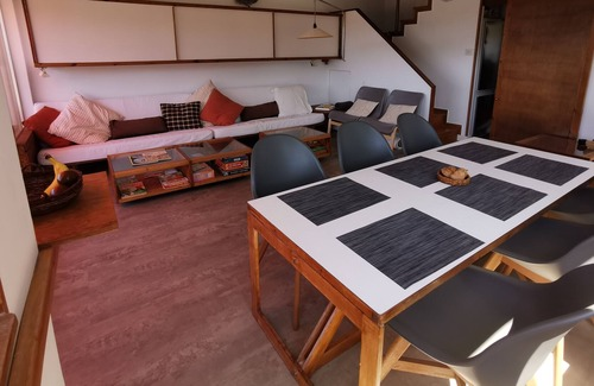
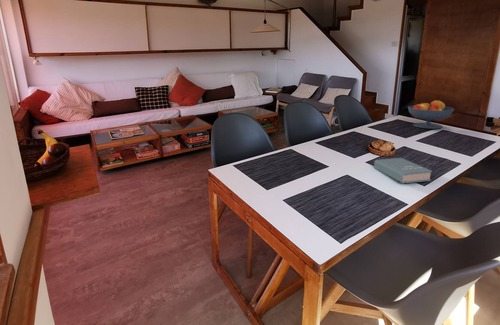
+ book [373,157,433,184]
+ fruit bowl [407,99,455,130]
